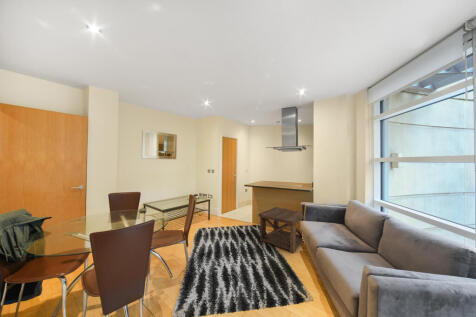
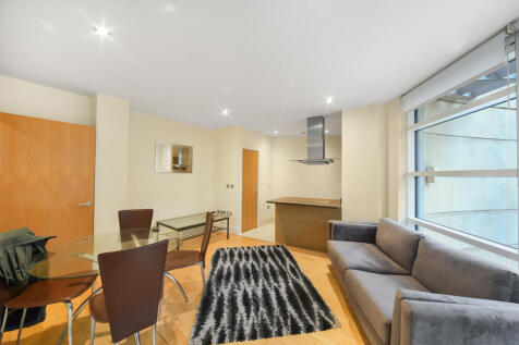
- side table [257,206,305,255]
